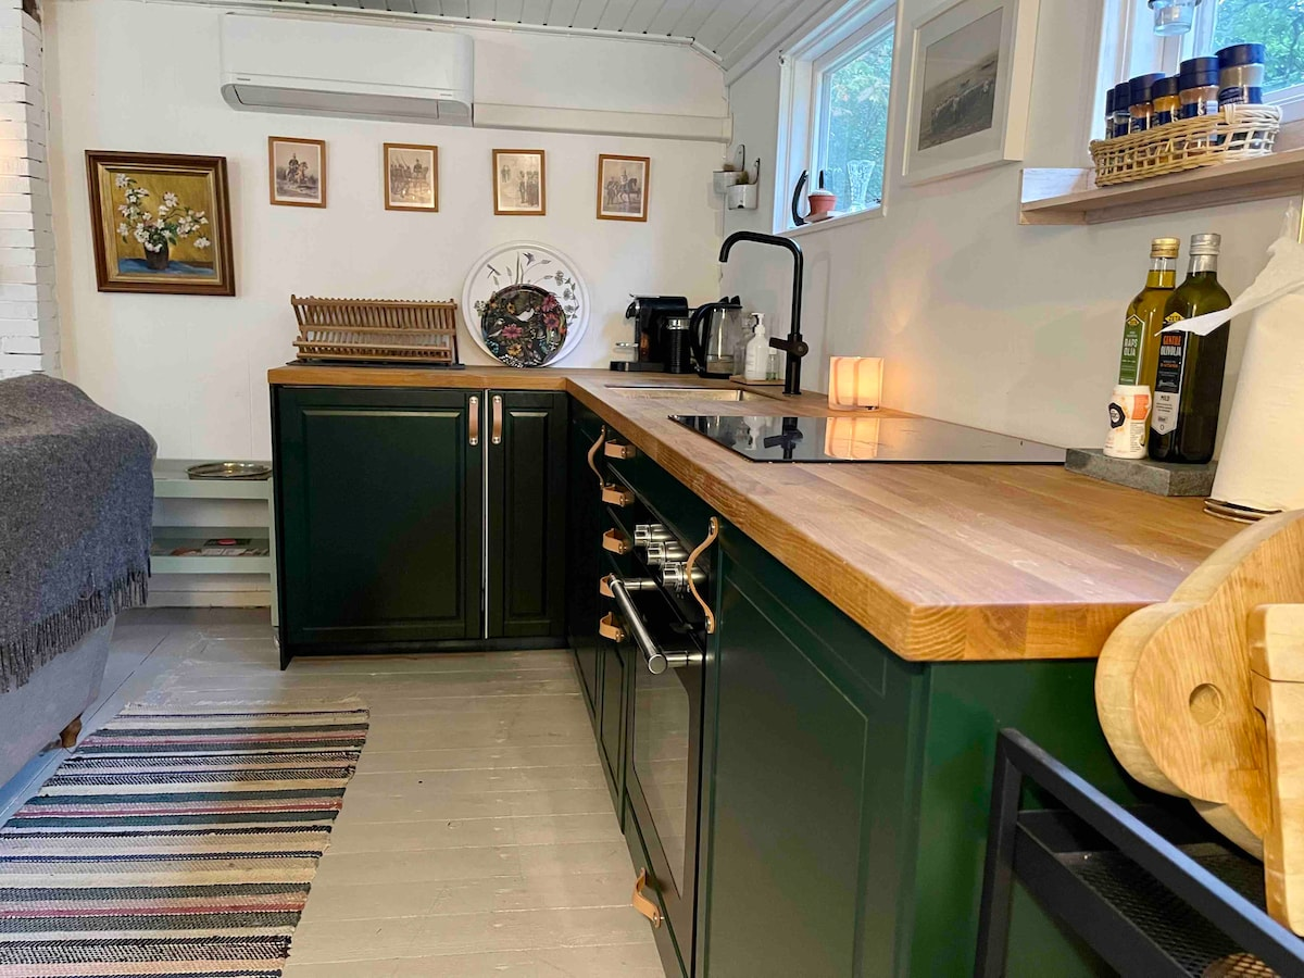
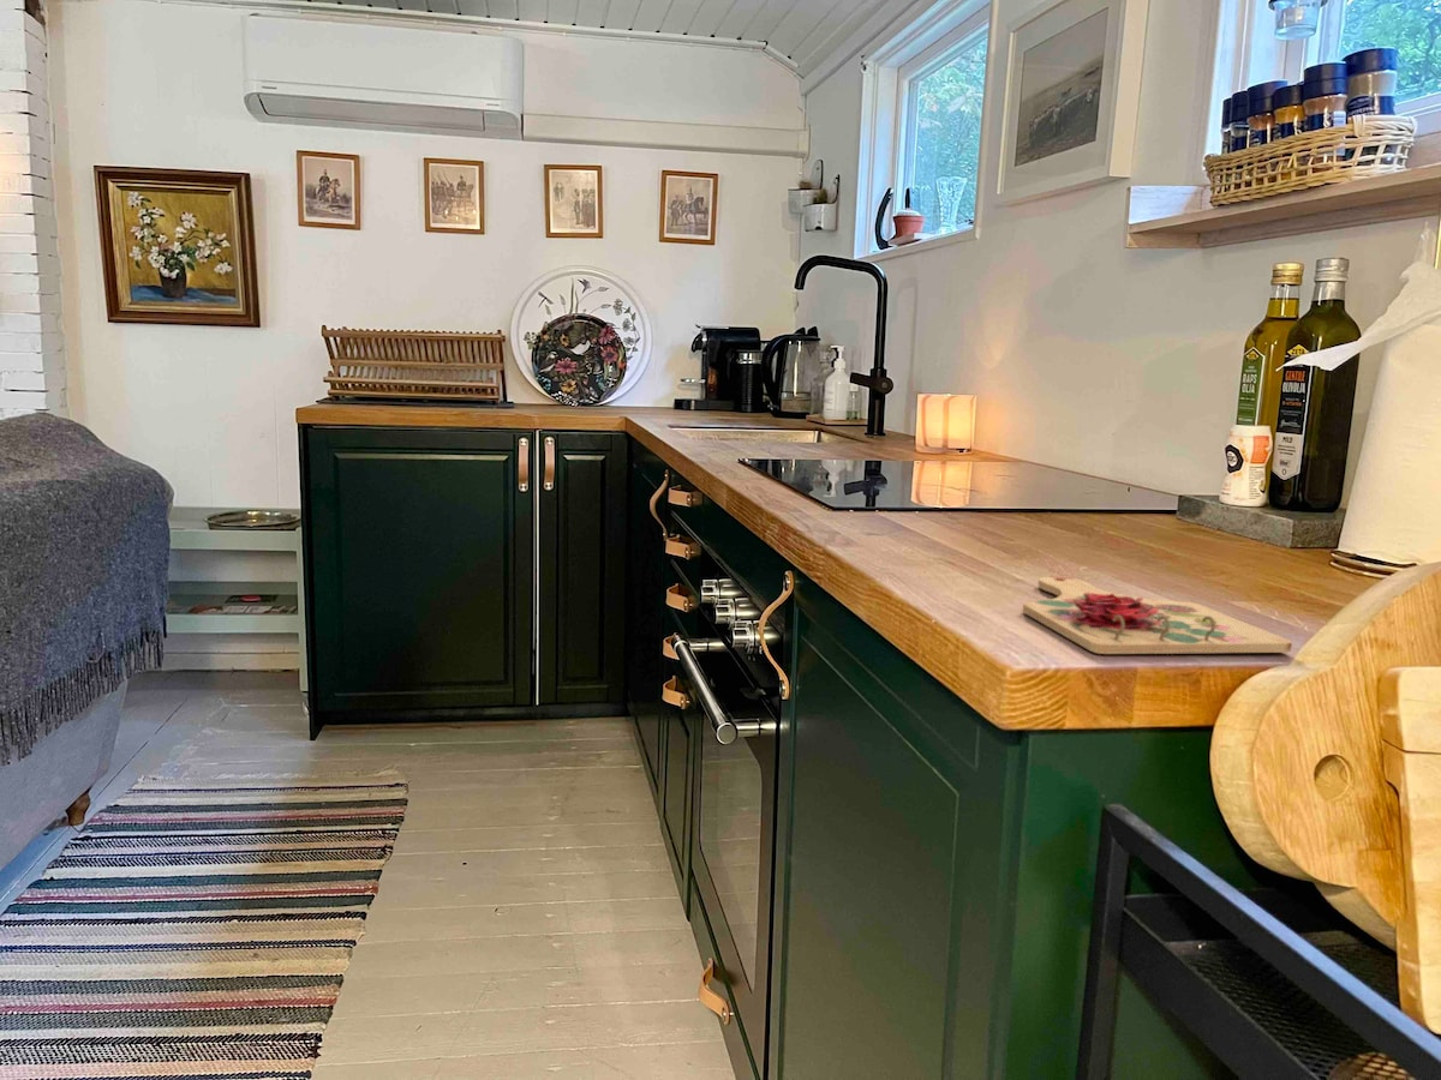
+ cutting board [1022,576,1293,655]
